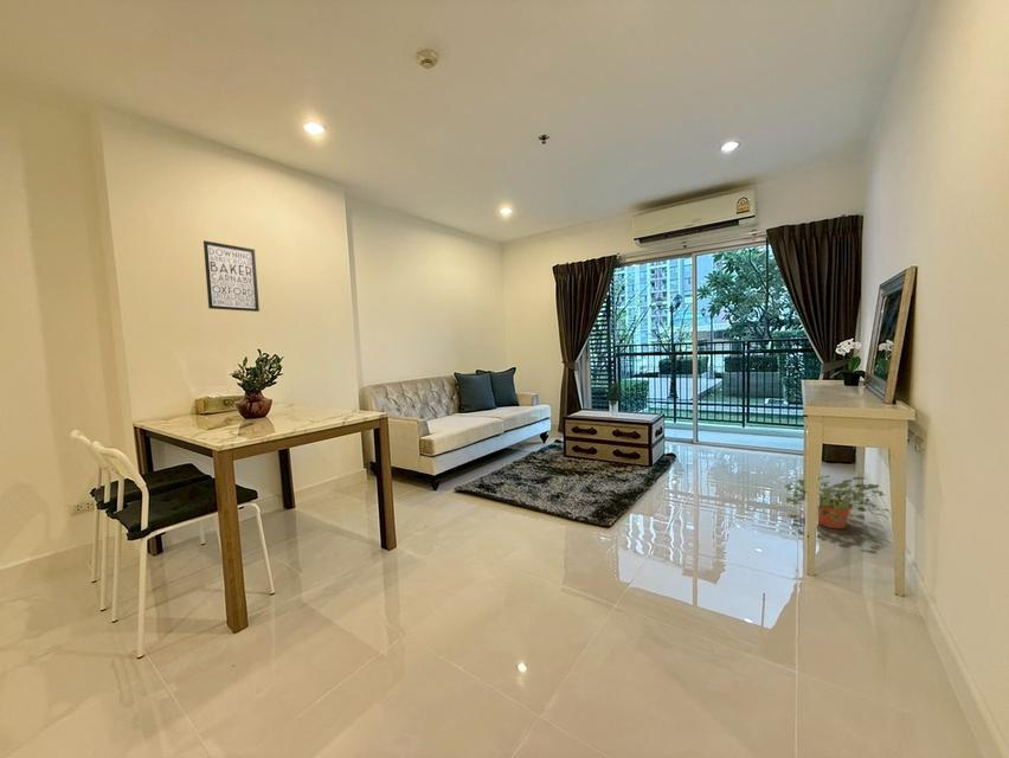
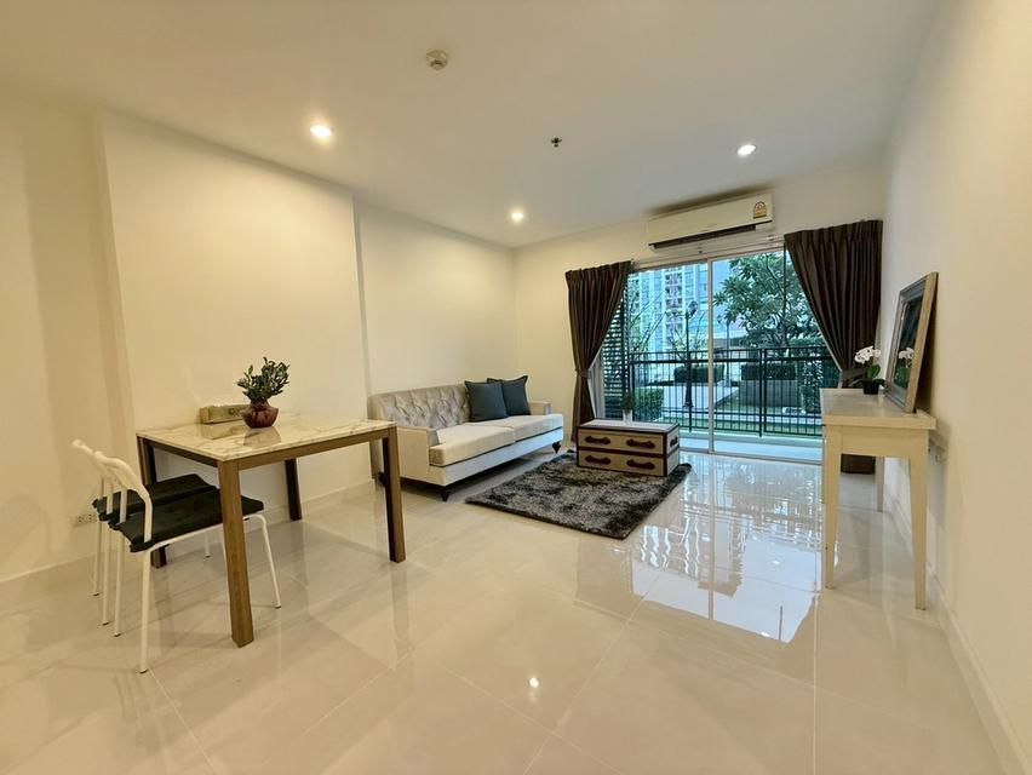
- wall art [203,239,261,313]
- potted plant [783,475,889,529]
